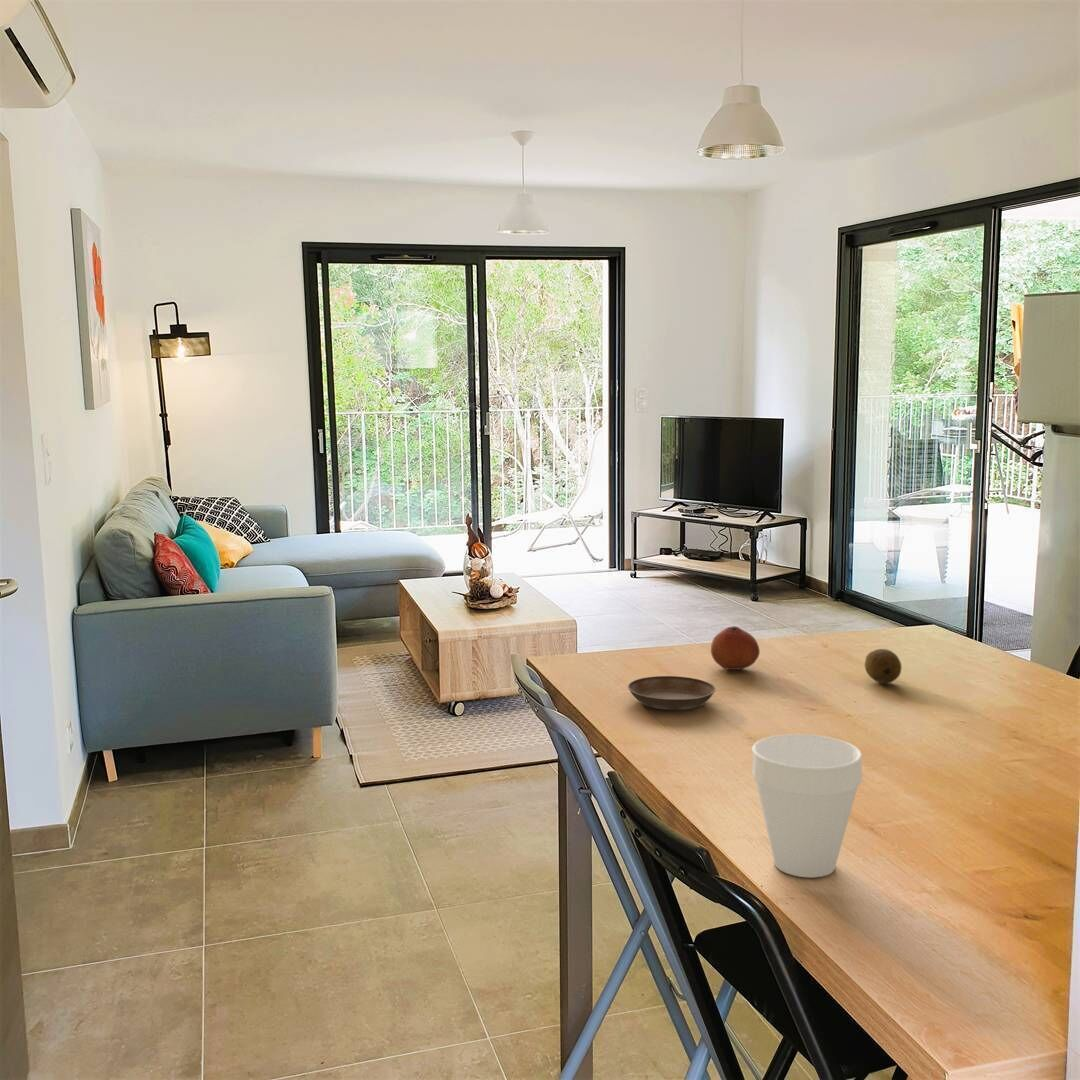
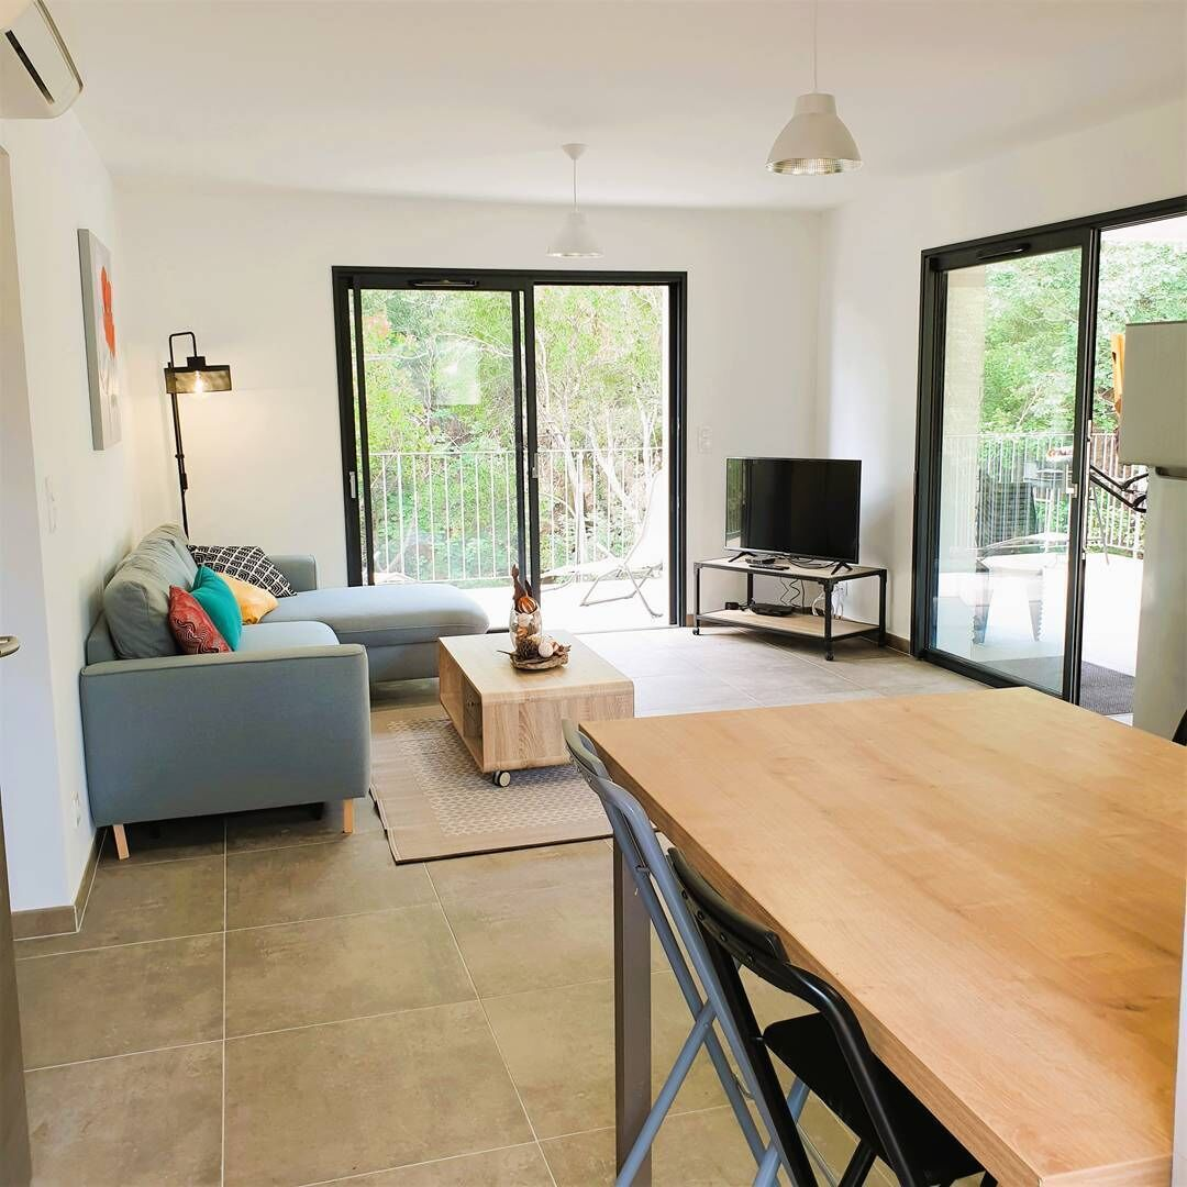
- fruit [710,625,761,671]
- fruit [864,648,903,684]
- cup [750,733,863,878]
- saucer [627,675,716,711]
